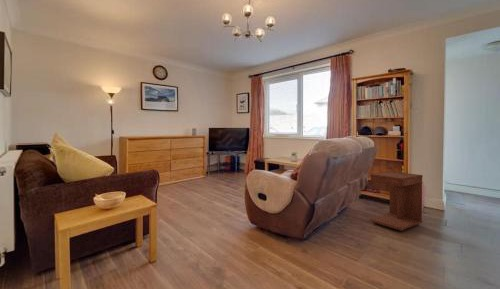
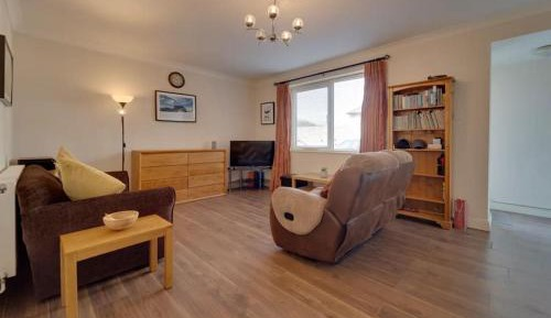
- side table [369,171,423,232]
